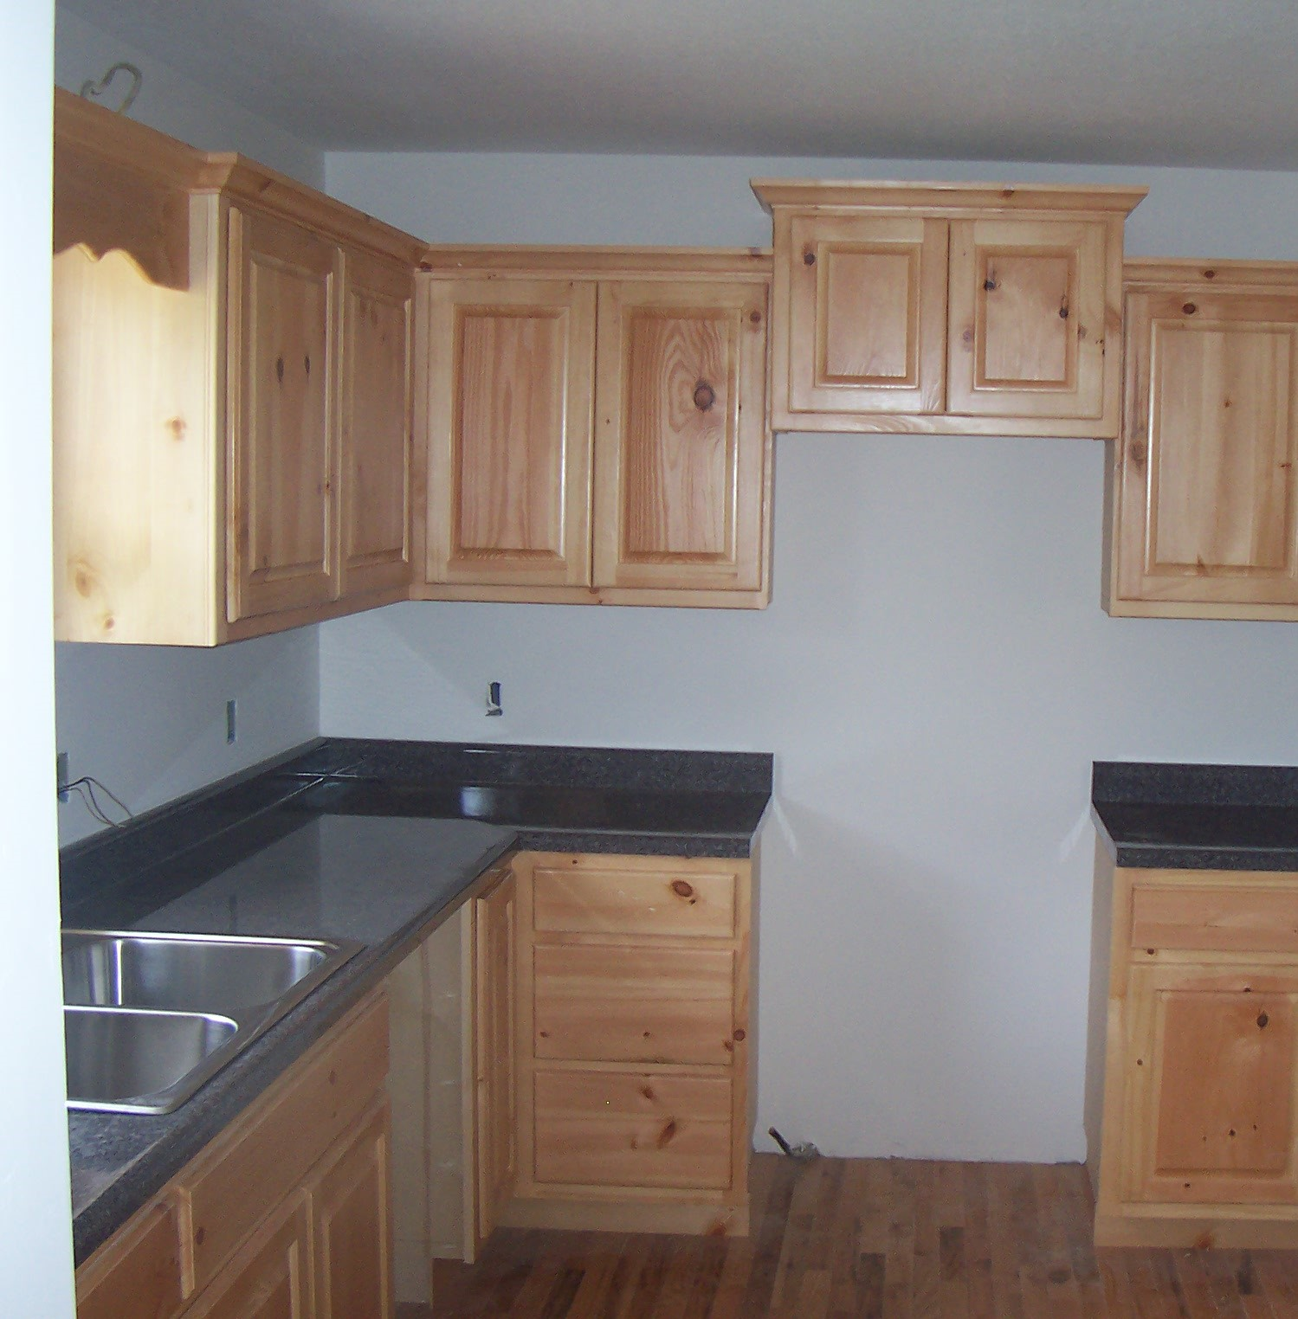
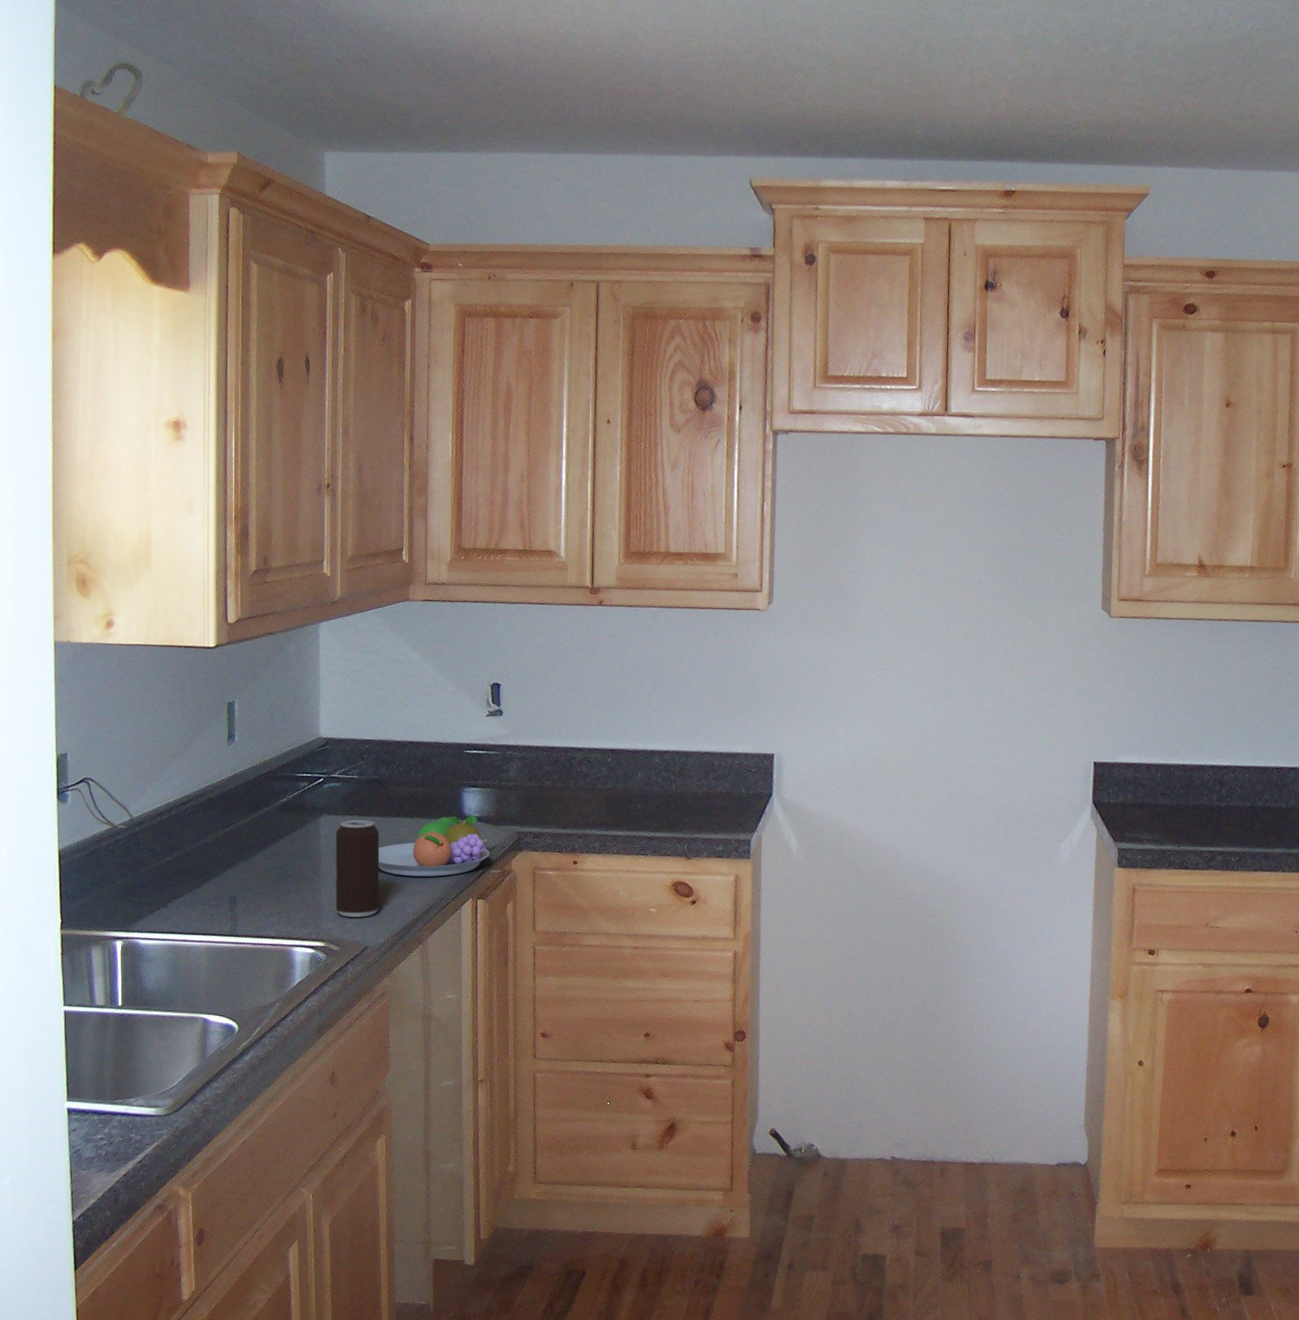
+ fruit bowl [378,815,490,876]
+ beverage can [335,819,379,918]
